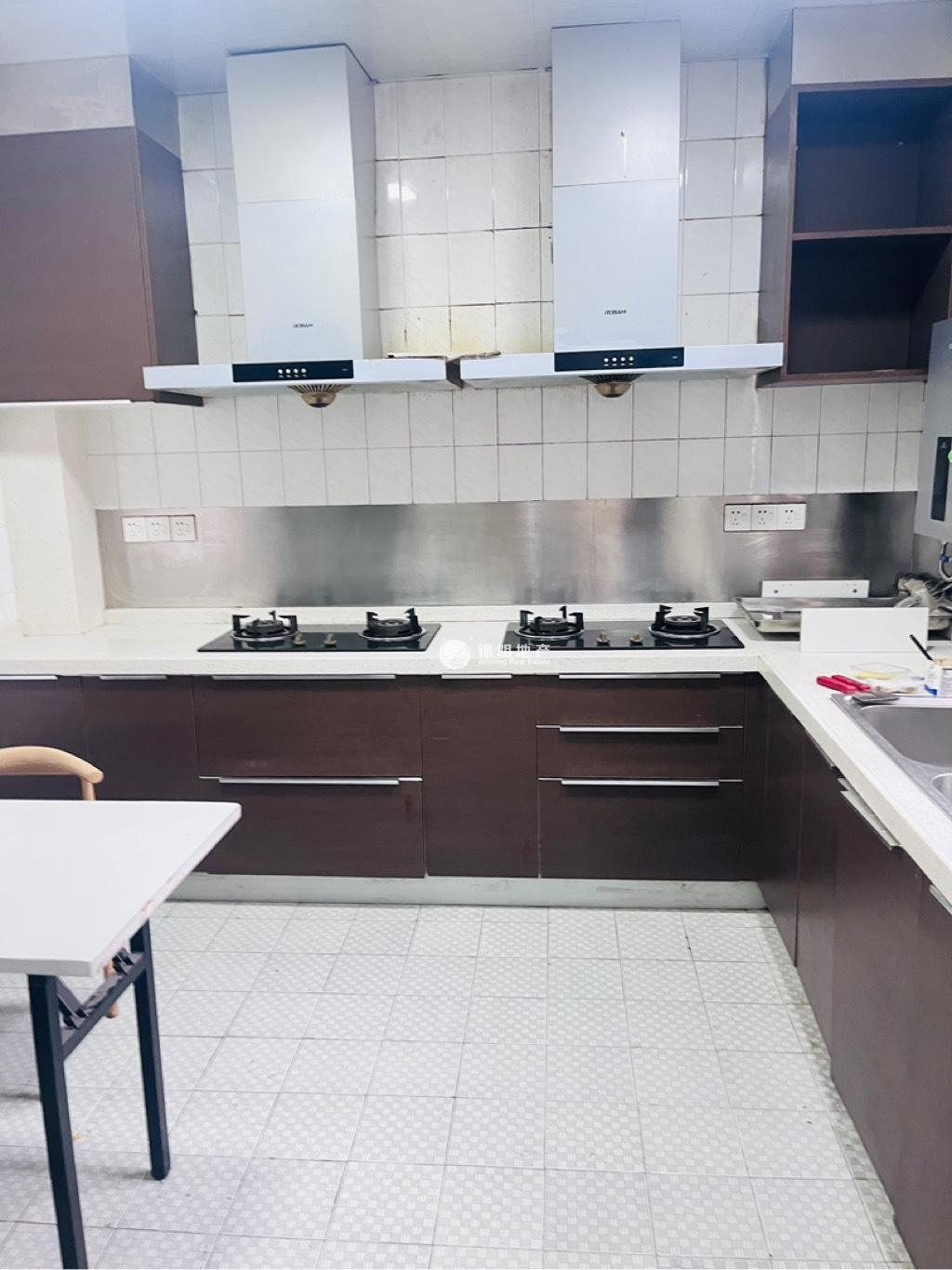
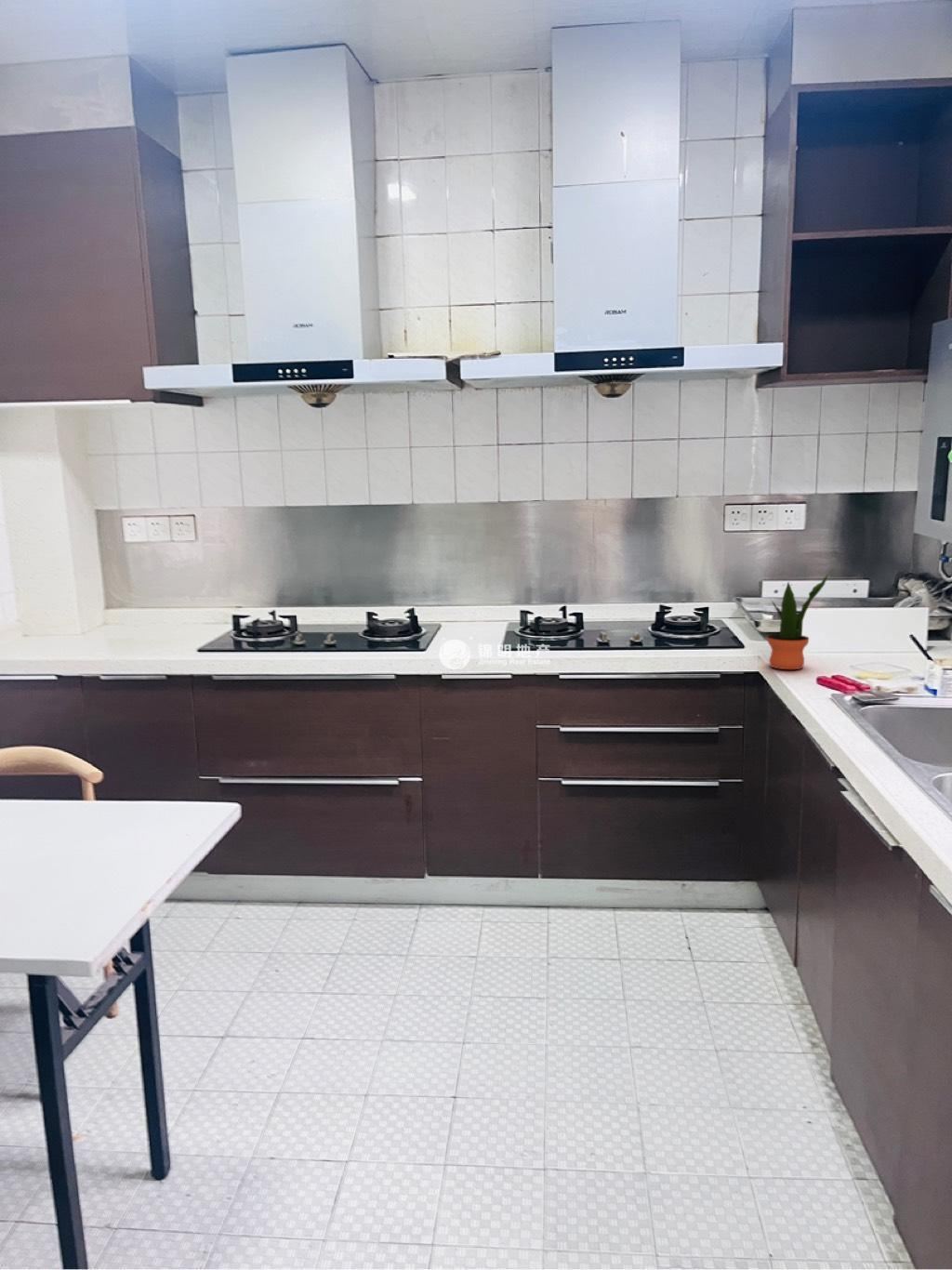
+ potted plant [766,572,830,670]
